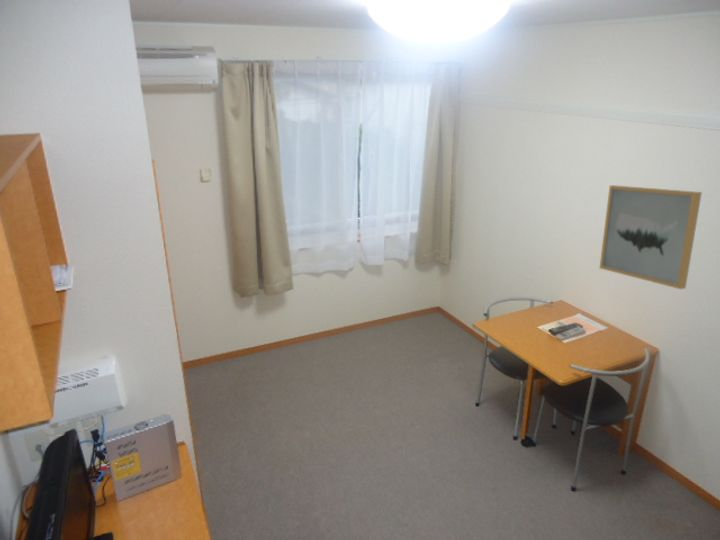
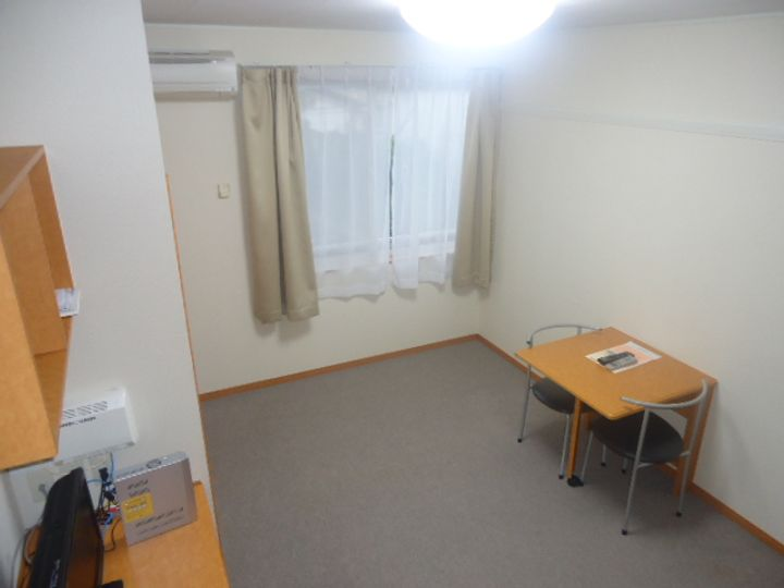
- wall art [599,184,703,290]
